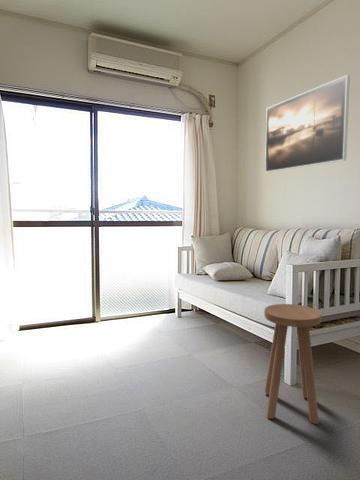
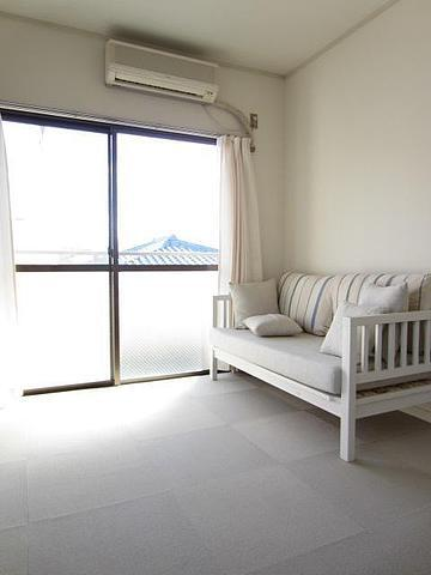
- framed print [264,74,351,173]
- stool [263,303,322,425]
